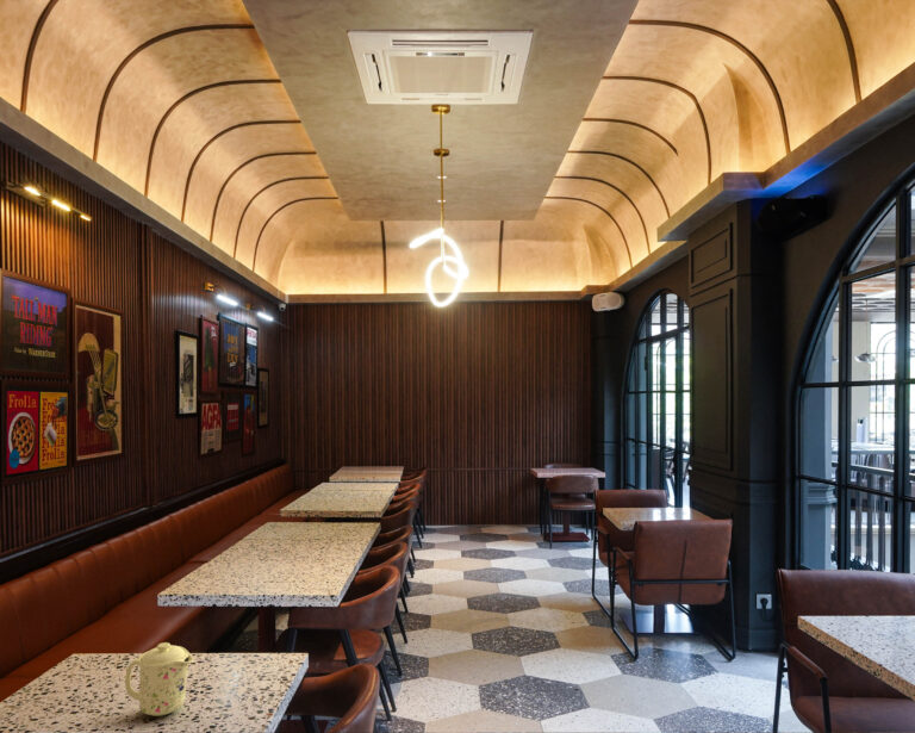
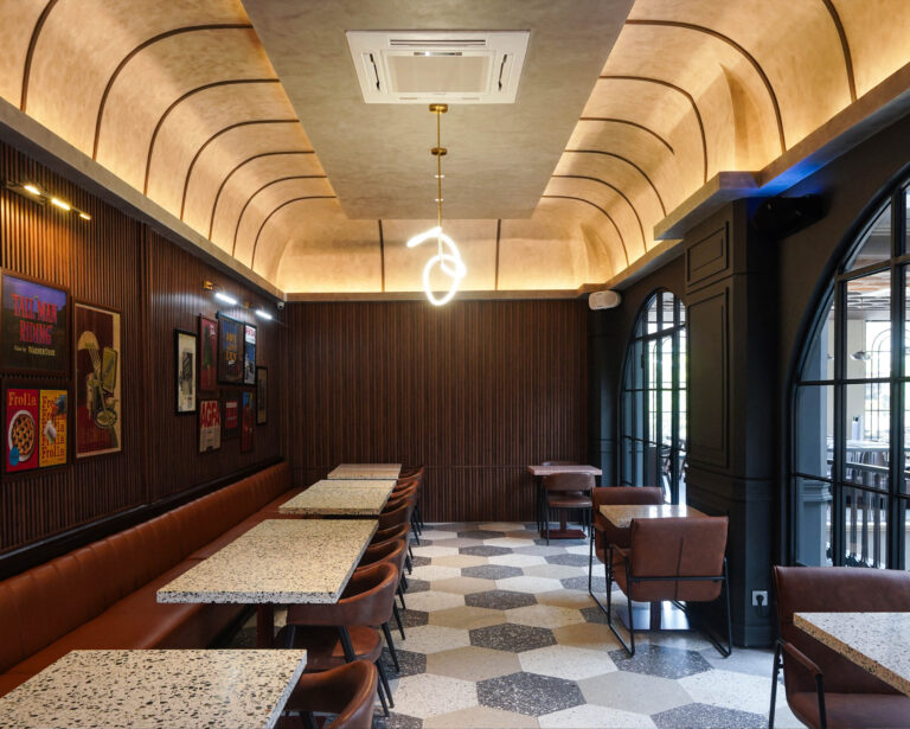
- mug [124,641,194,718]
